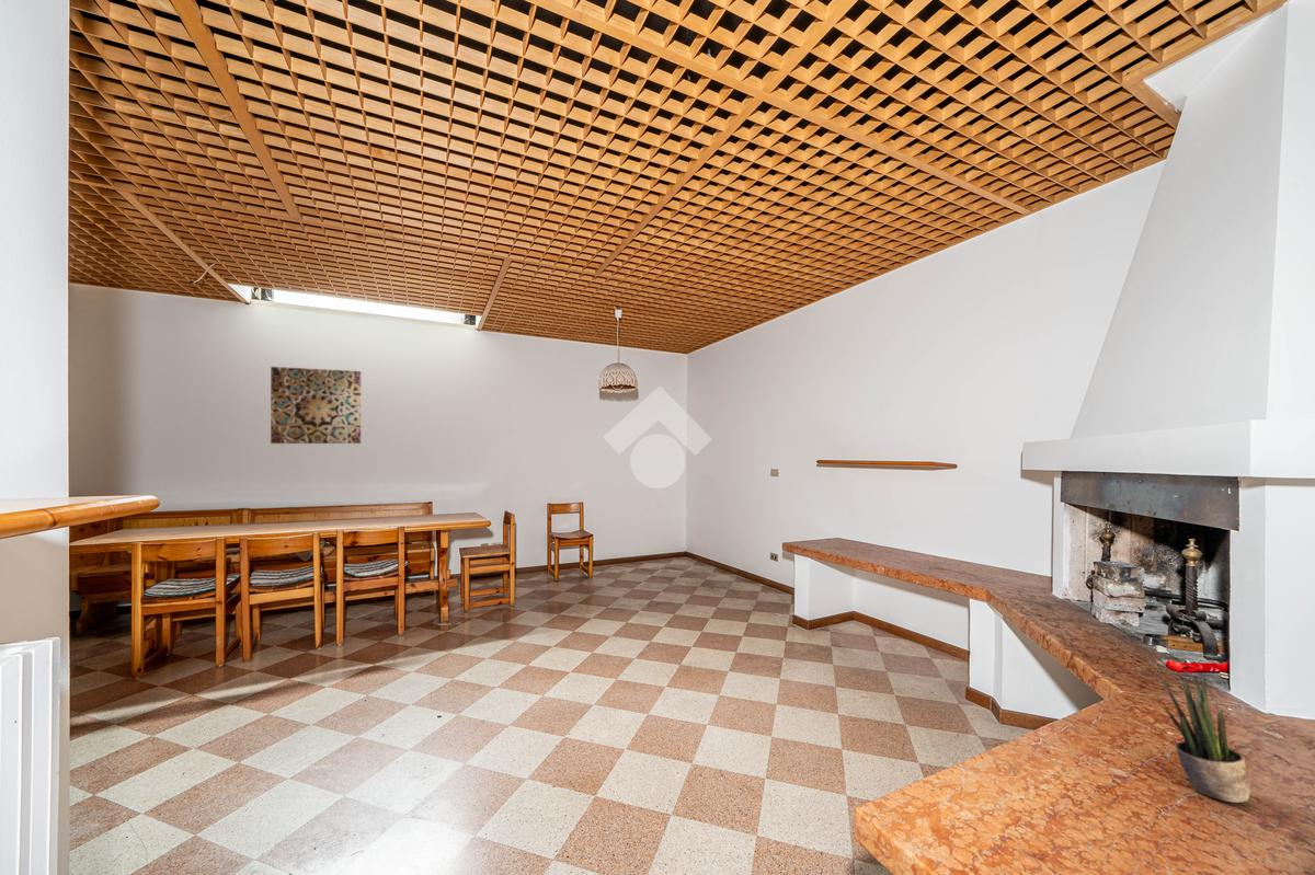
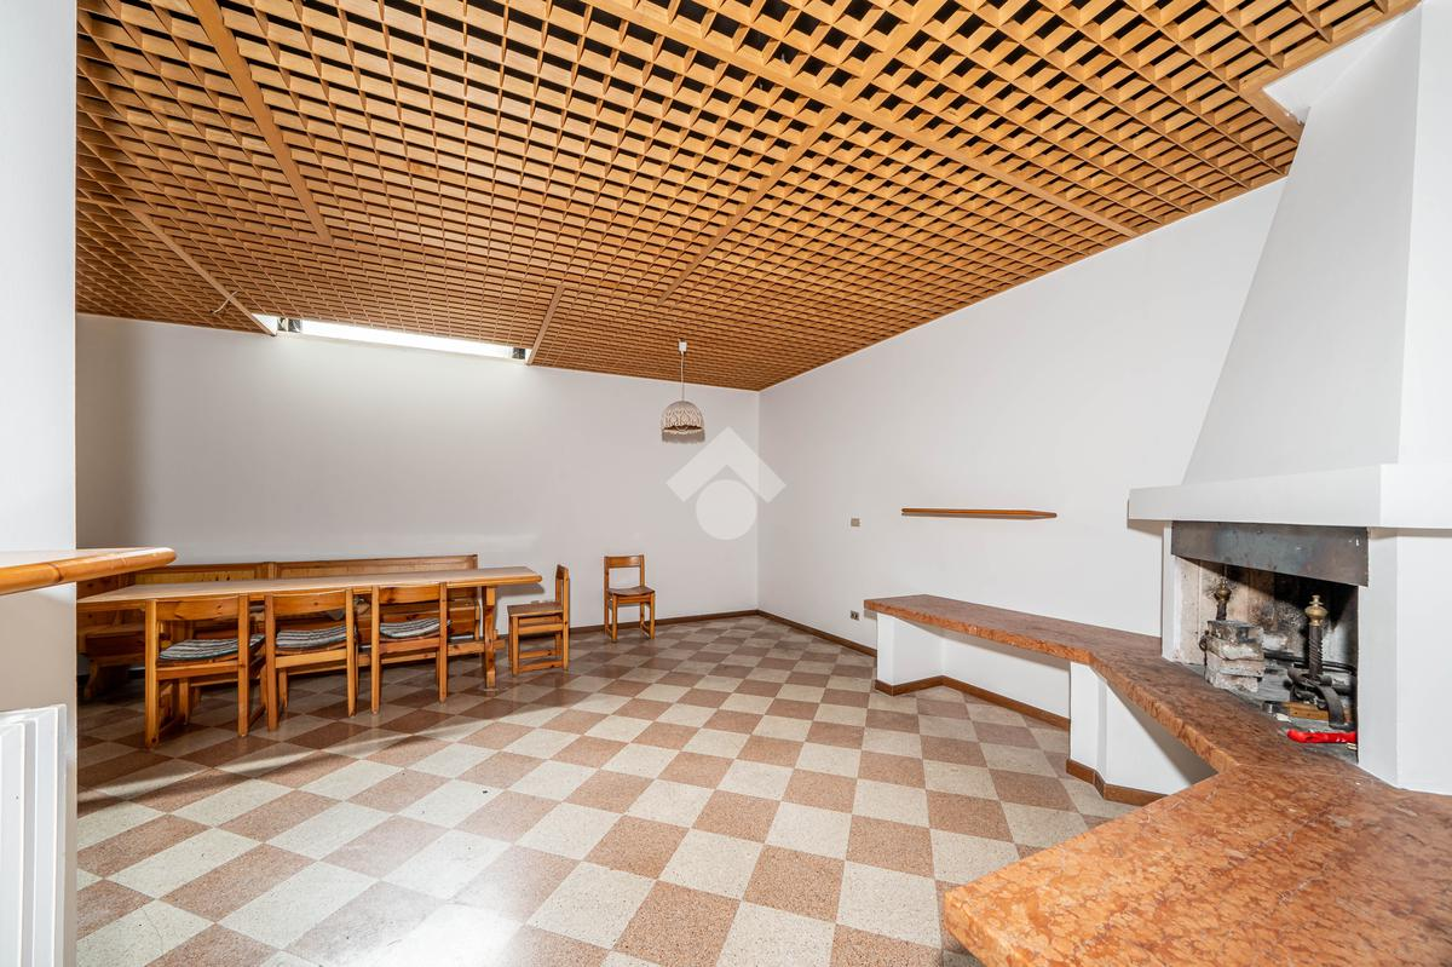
- potted plant [1159,675,1251,804]
- wall art [270,366,362,445]
